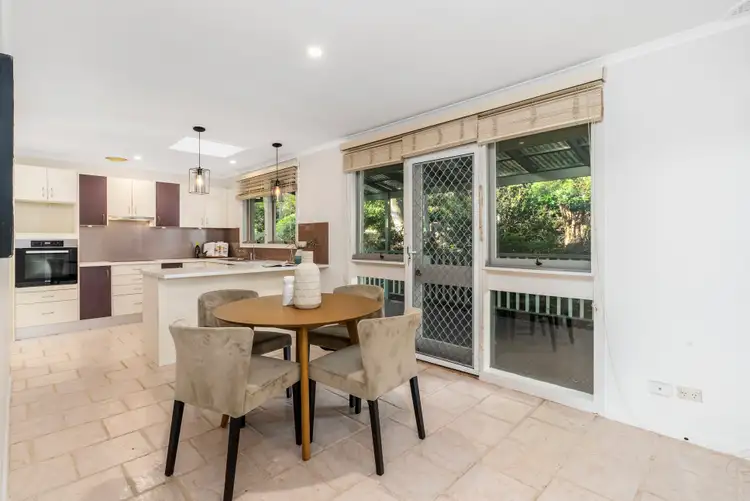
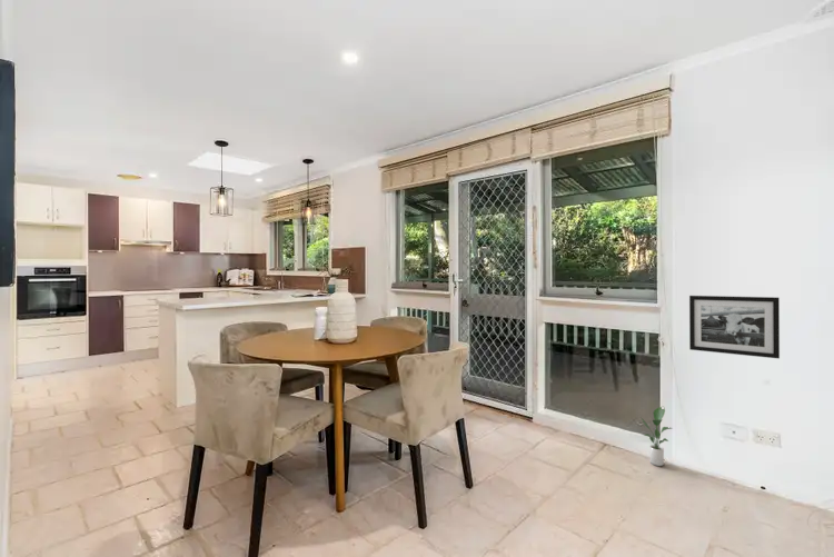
+ potted plant [641,406,673,467]
+ picture frame [688,295,781,360]
